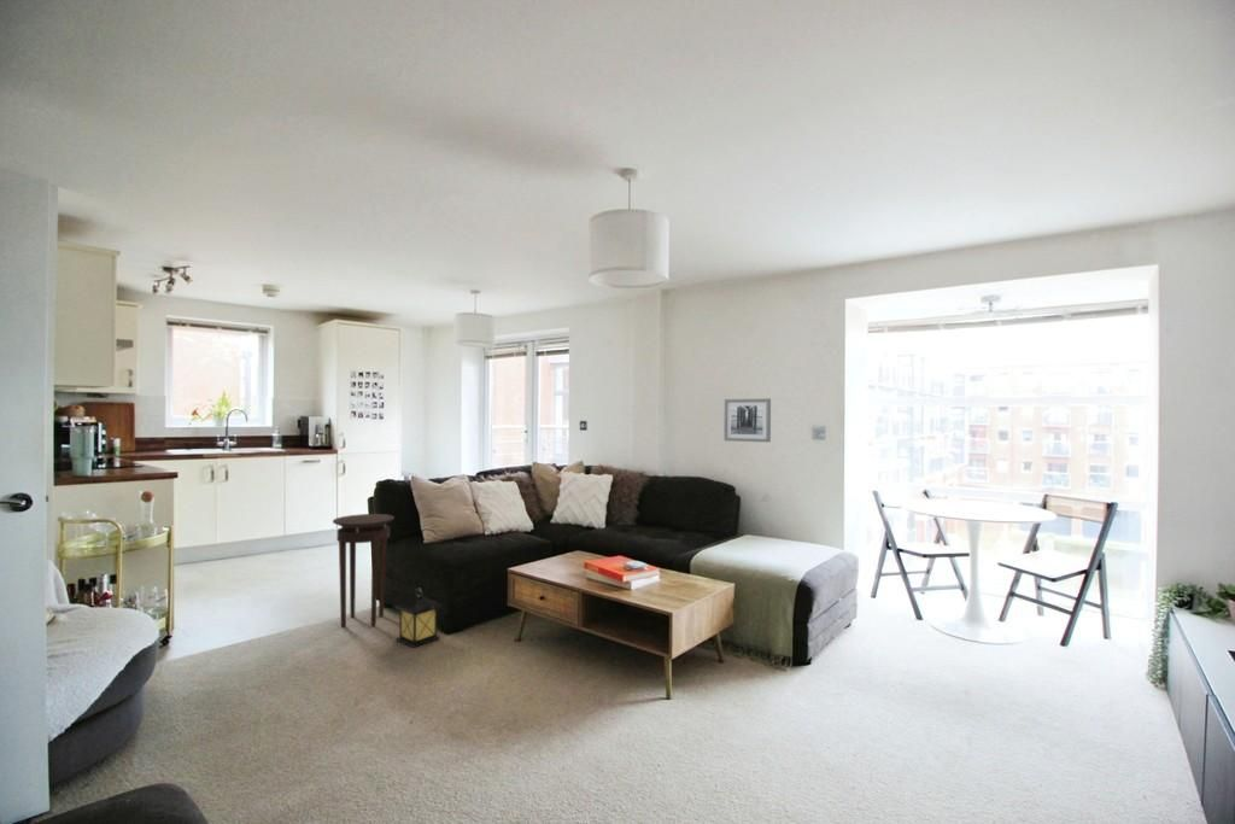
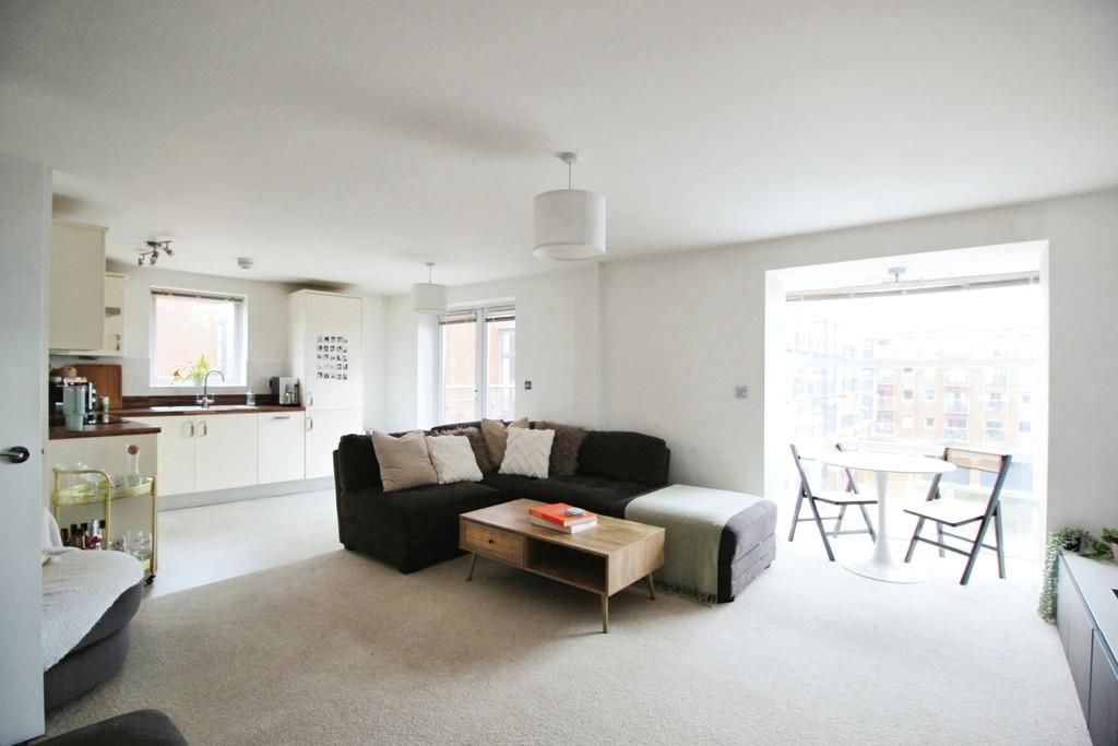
- lantern [394,586,443,649]
- wall art [722,397,772,444]
- stool [332,513,396,629]
